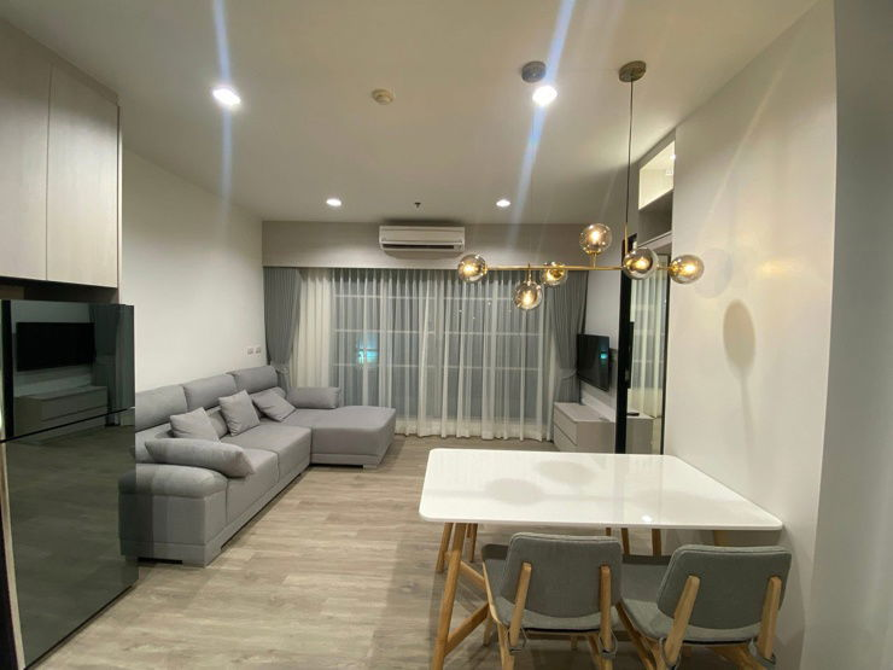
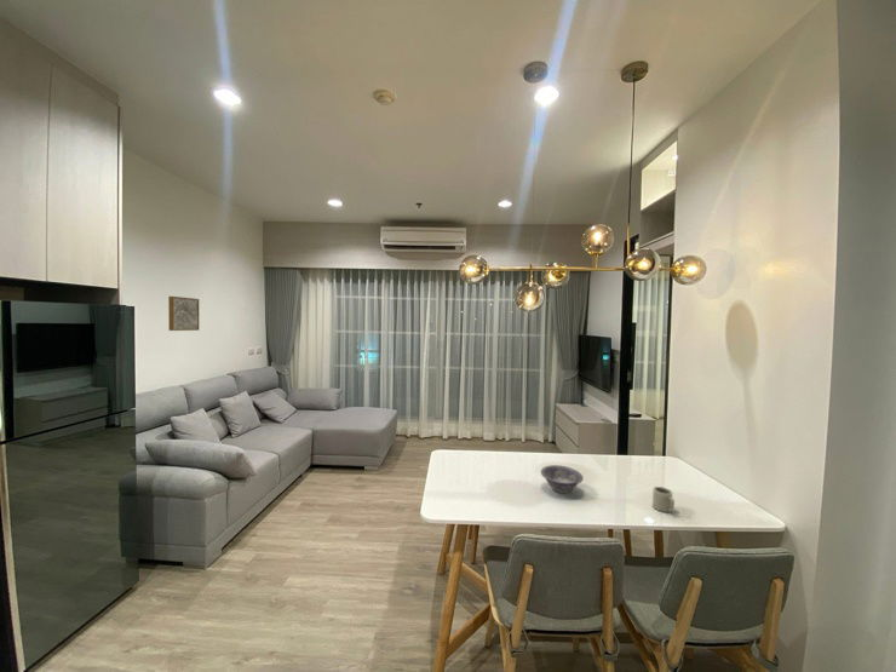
+ bowl [540,464,585,494]
+ cup [651,486,676,513]
+ wall art [167,295,200,332]
